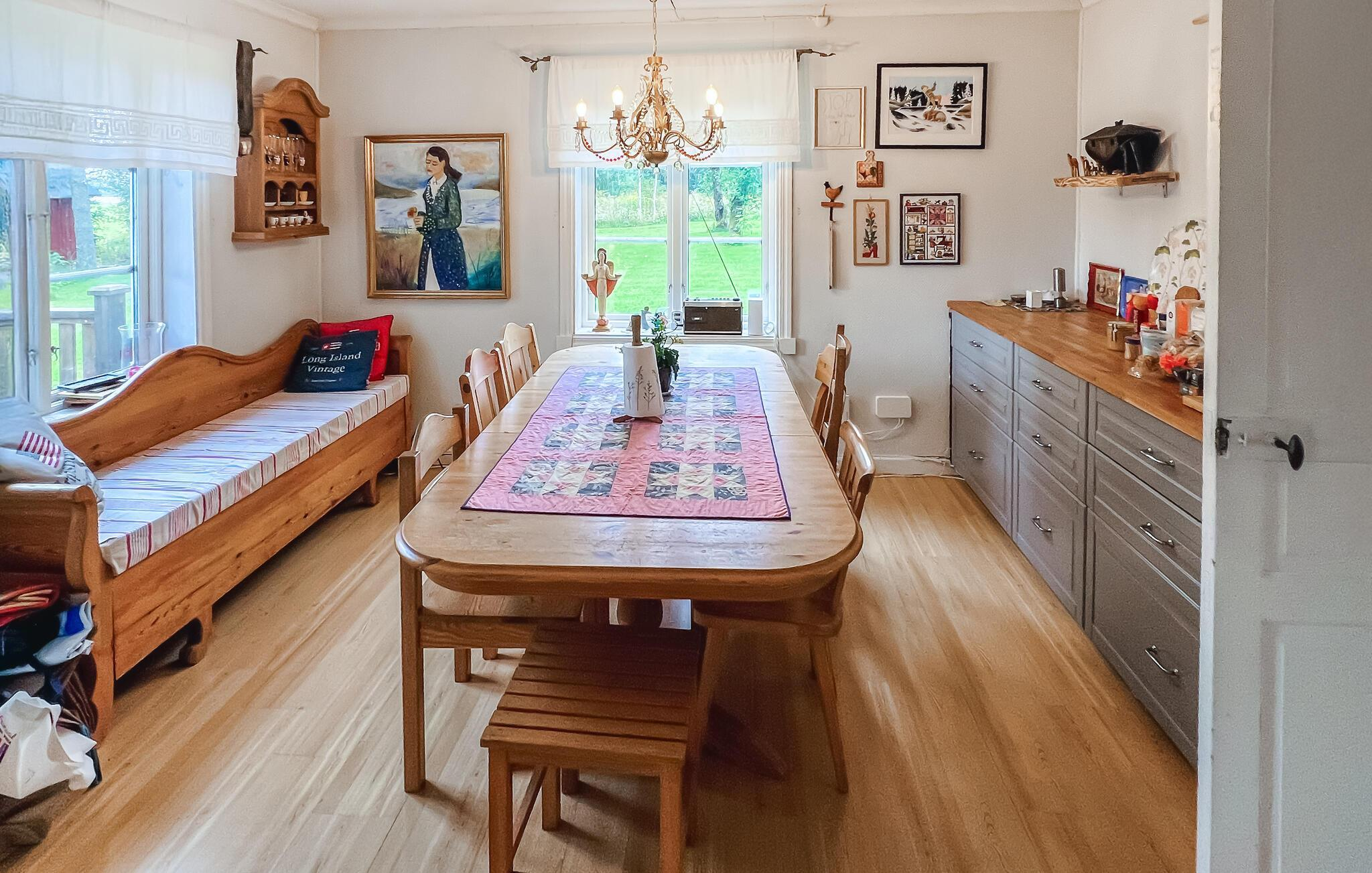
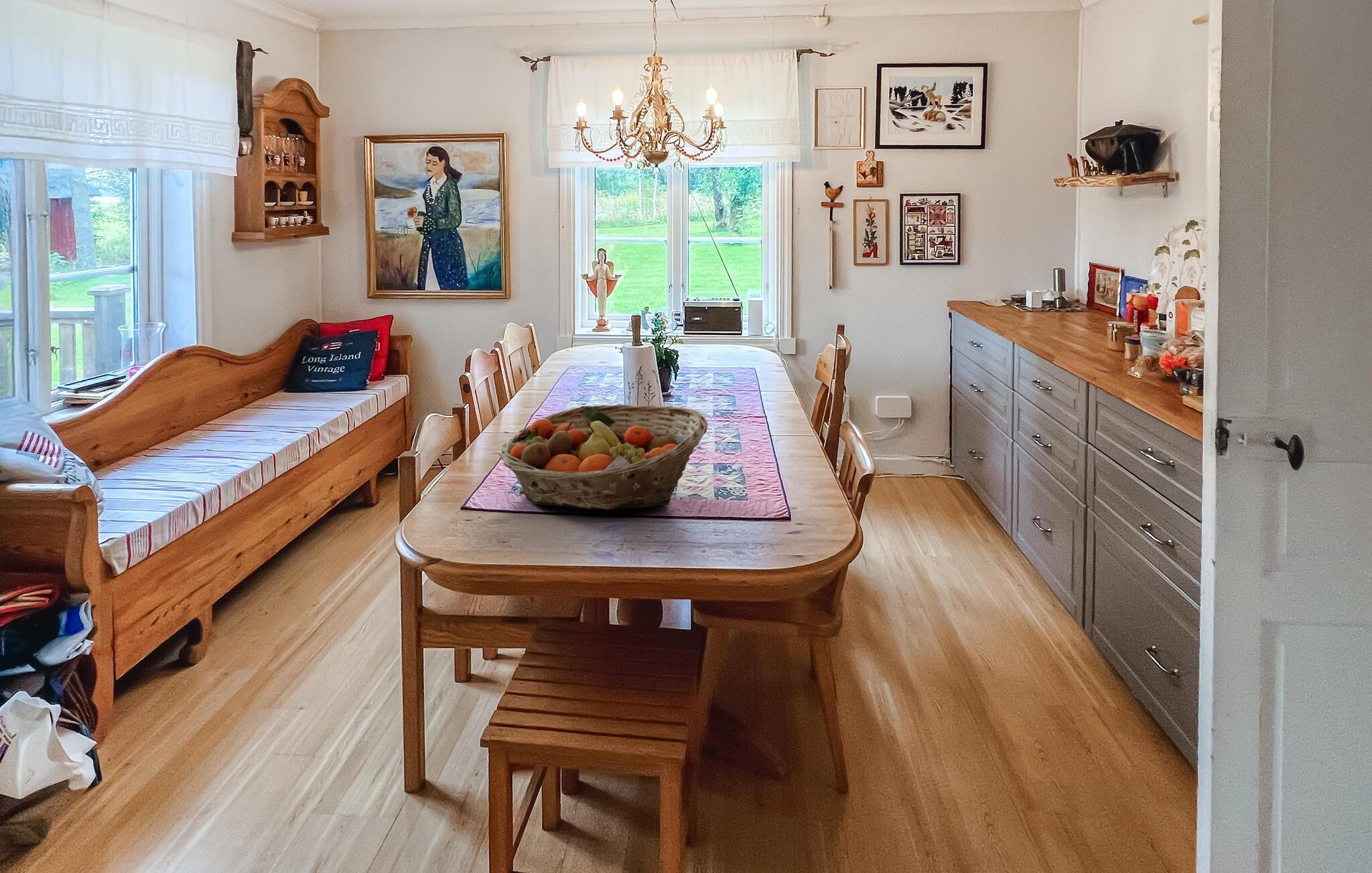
+ fruit basket [498,405,708,511]
